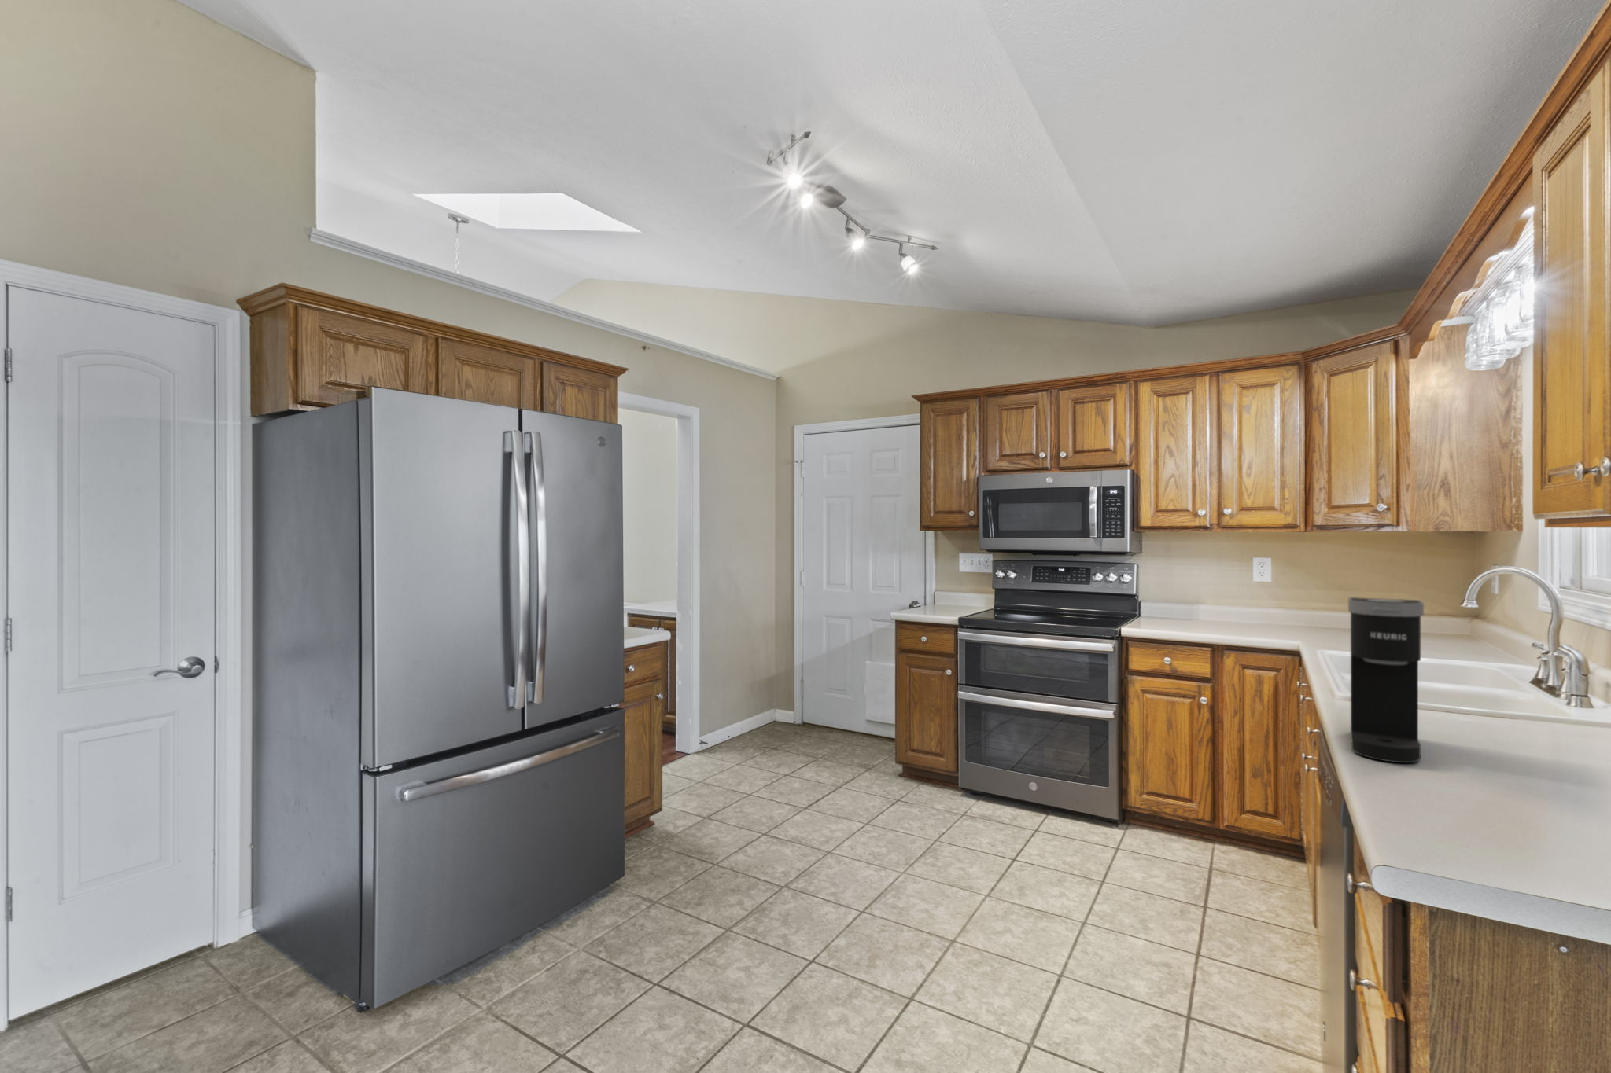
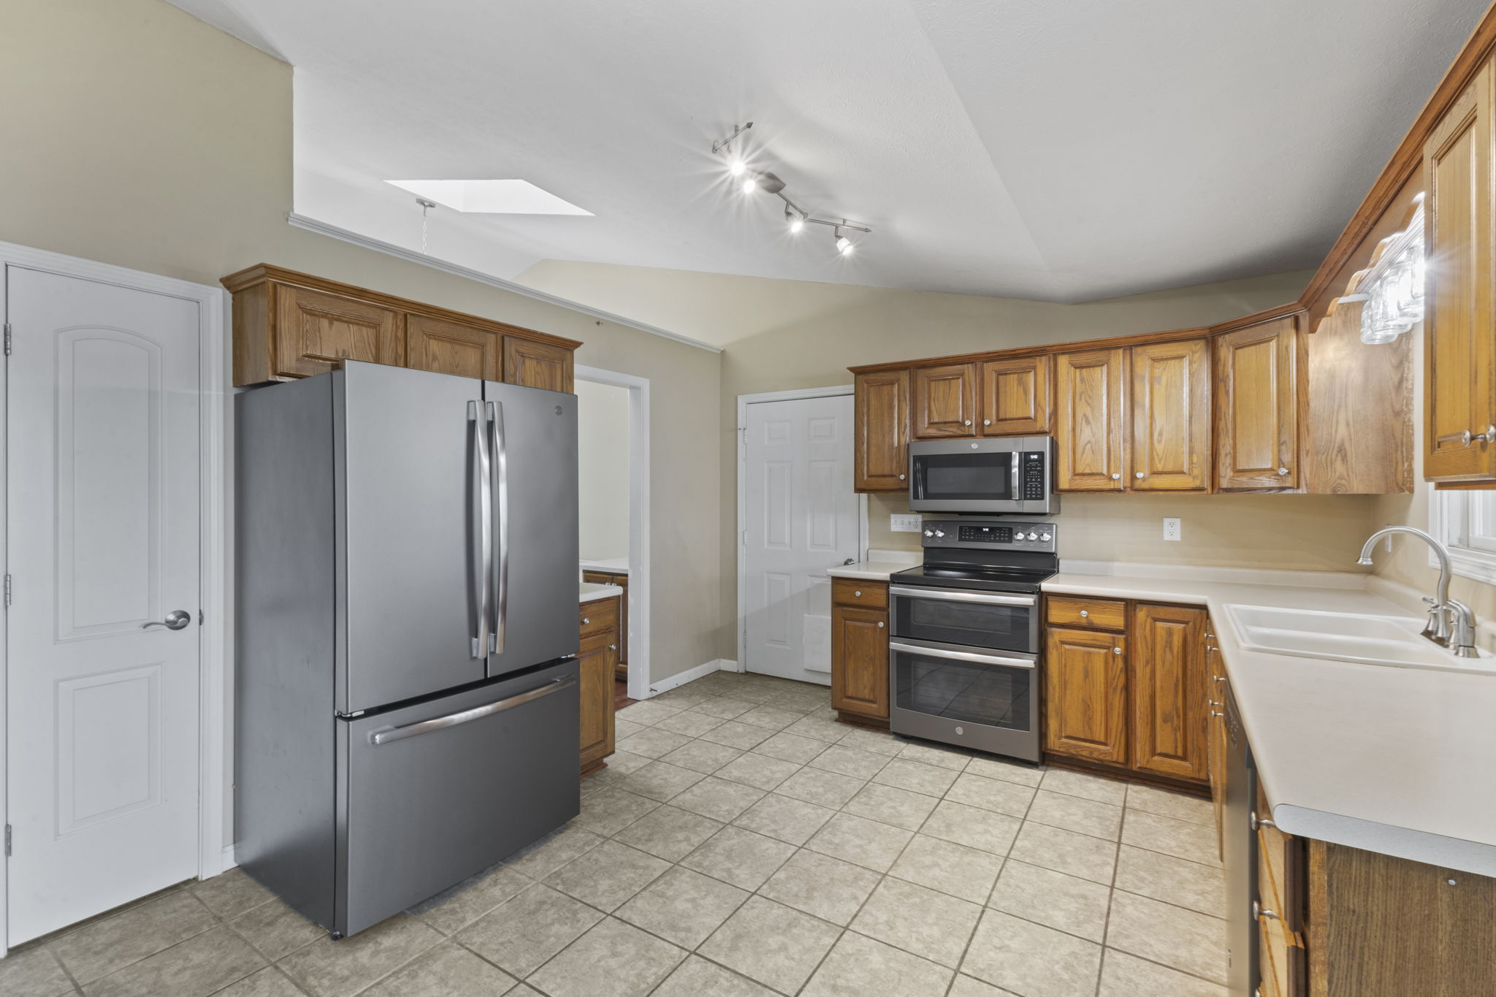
- coffee maker [1347,596,1424,764]
